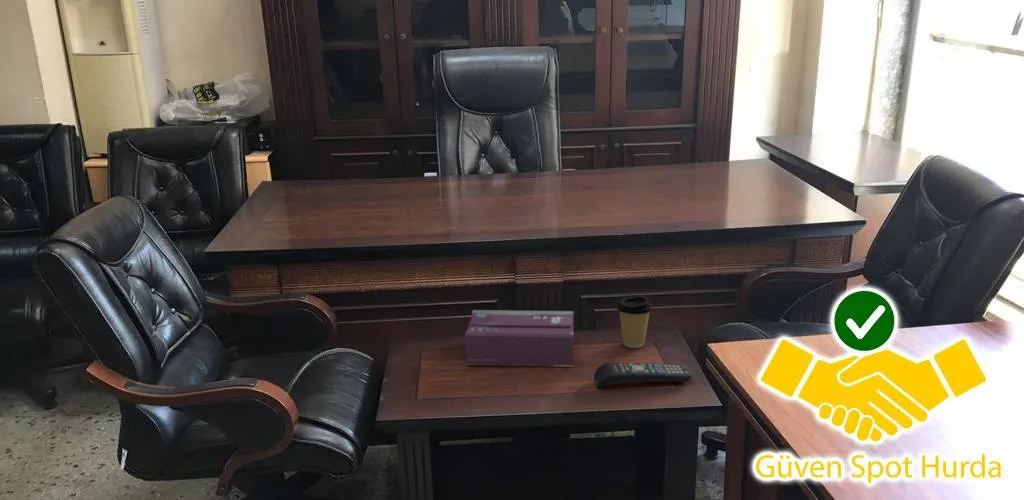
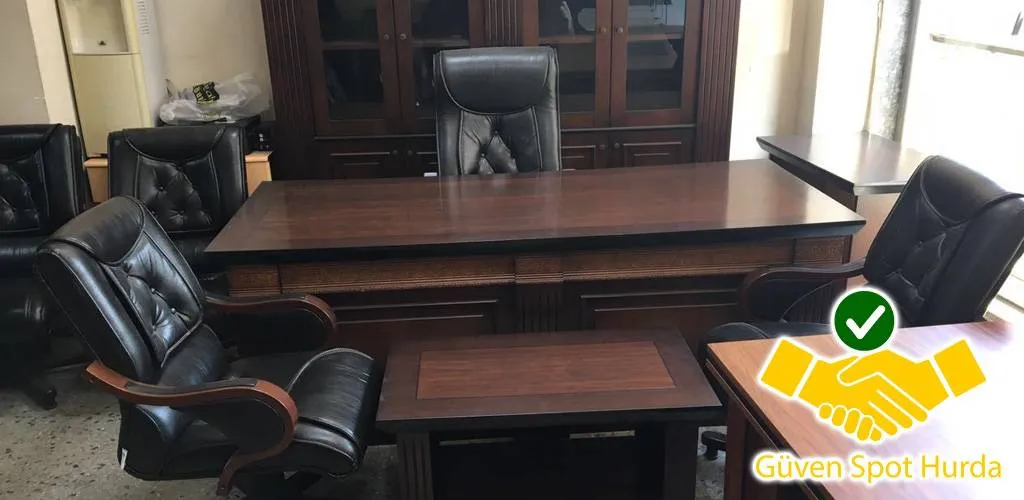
- tissue box [464,309,575,368]
- remote control [593,362,693,388]
- coffee cup [616,295,654,349]
